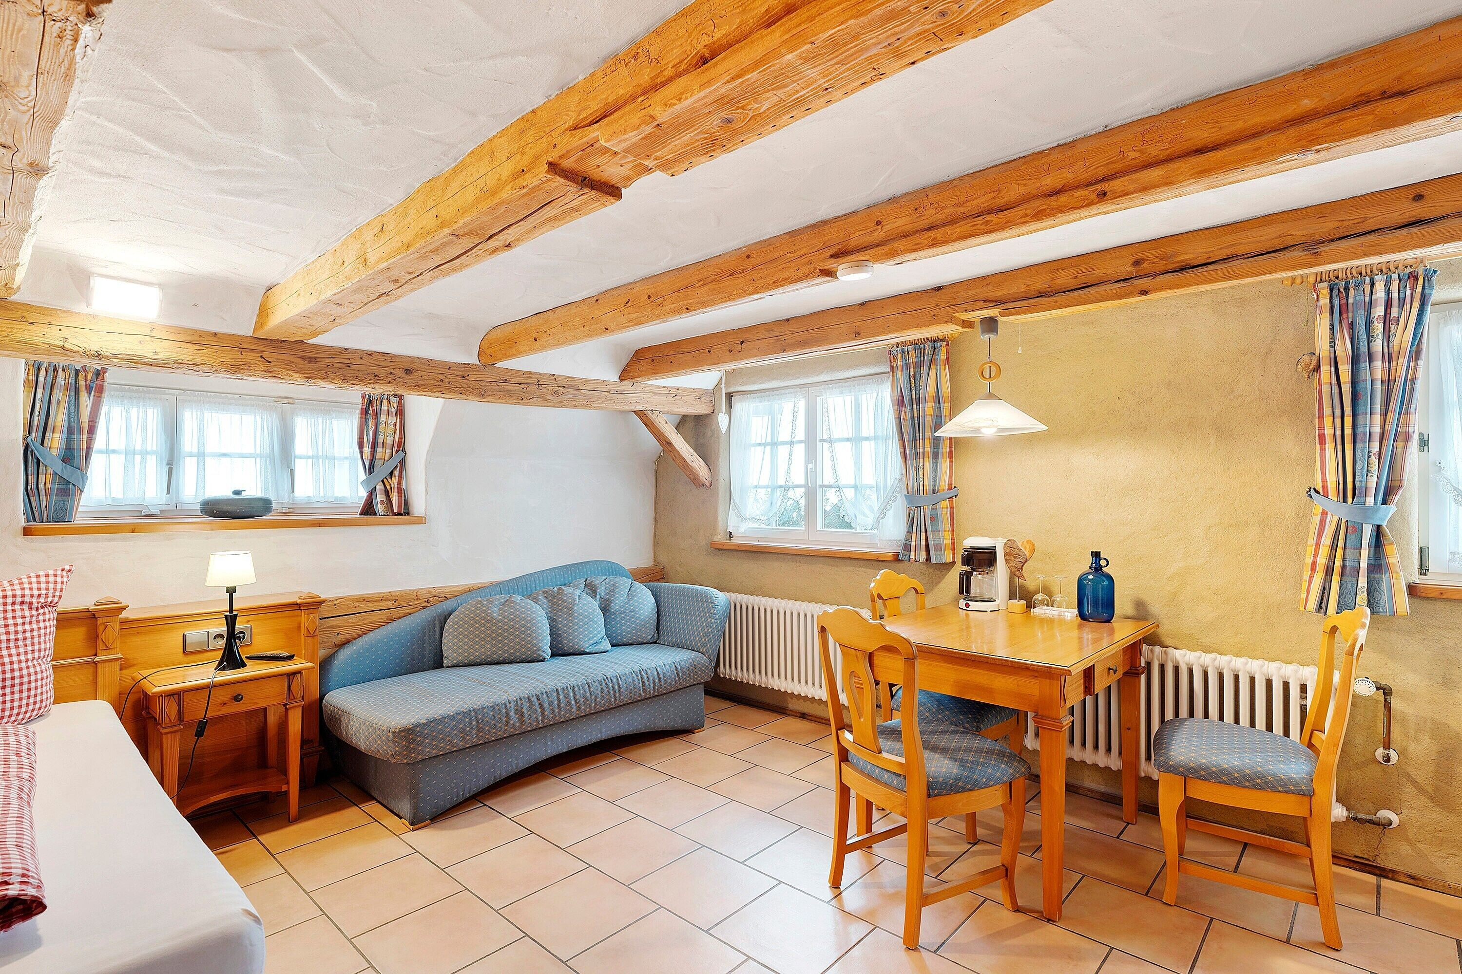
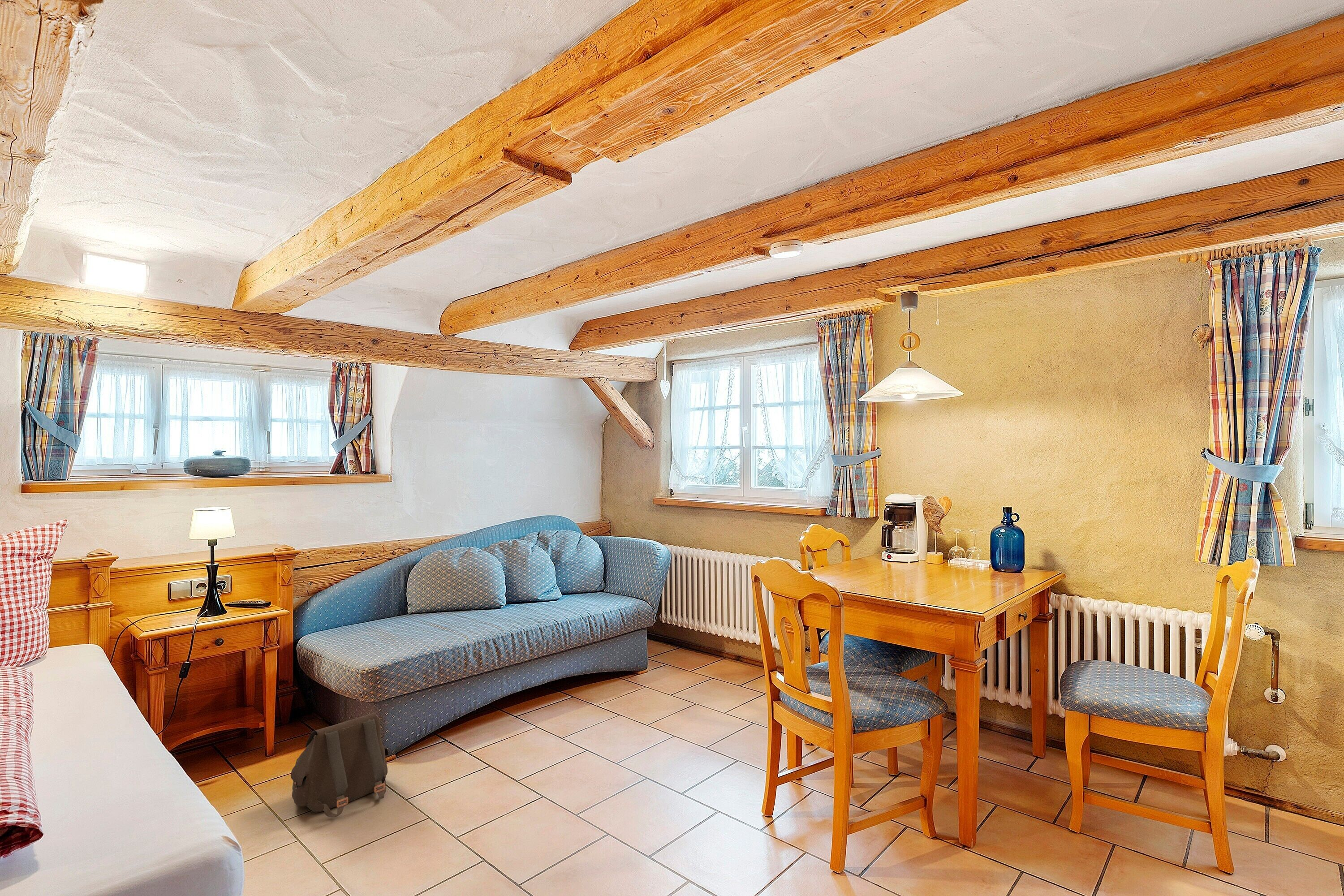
+ satchel [290,712,389,818]
